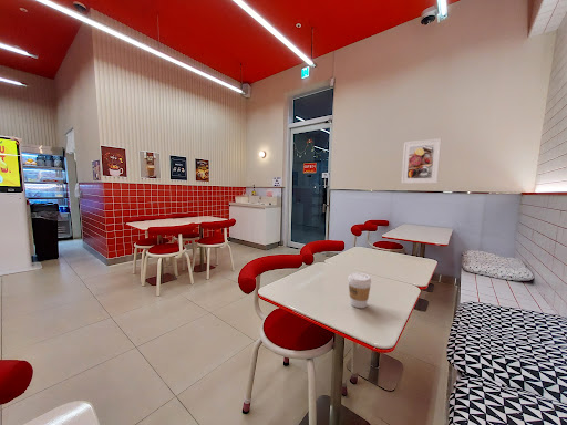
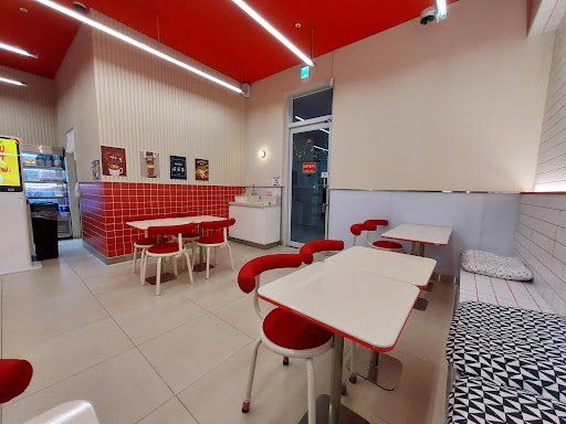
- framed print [401,137,443,185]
- coffee cup [347,272,372,309]
